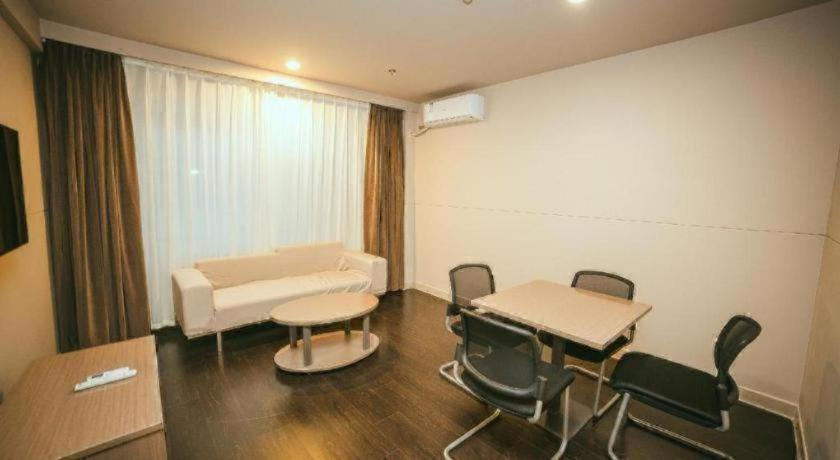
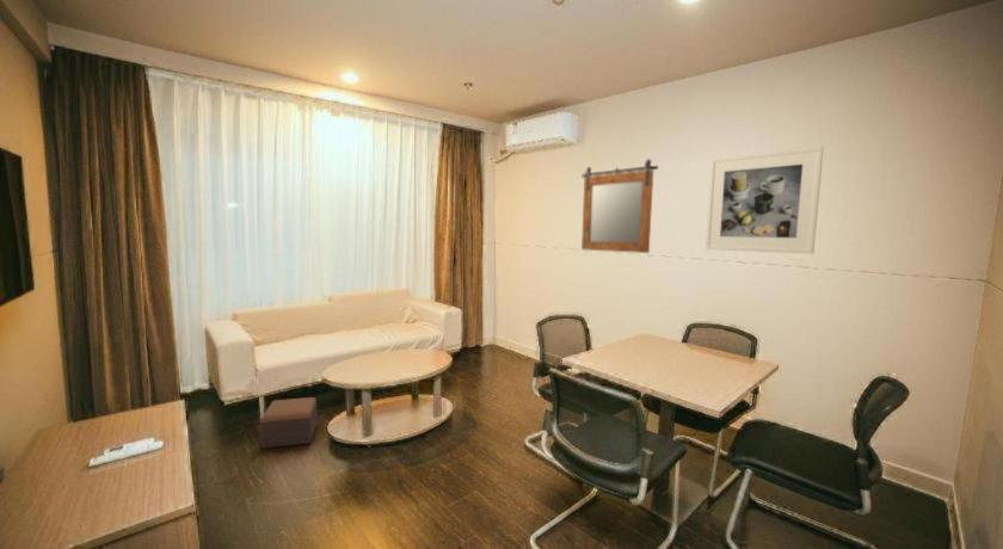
+ mirror [580,158,659,254]
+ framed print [704,146,825,255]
+ footstool [259,396,319,450]
